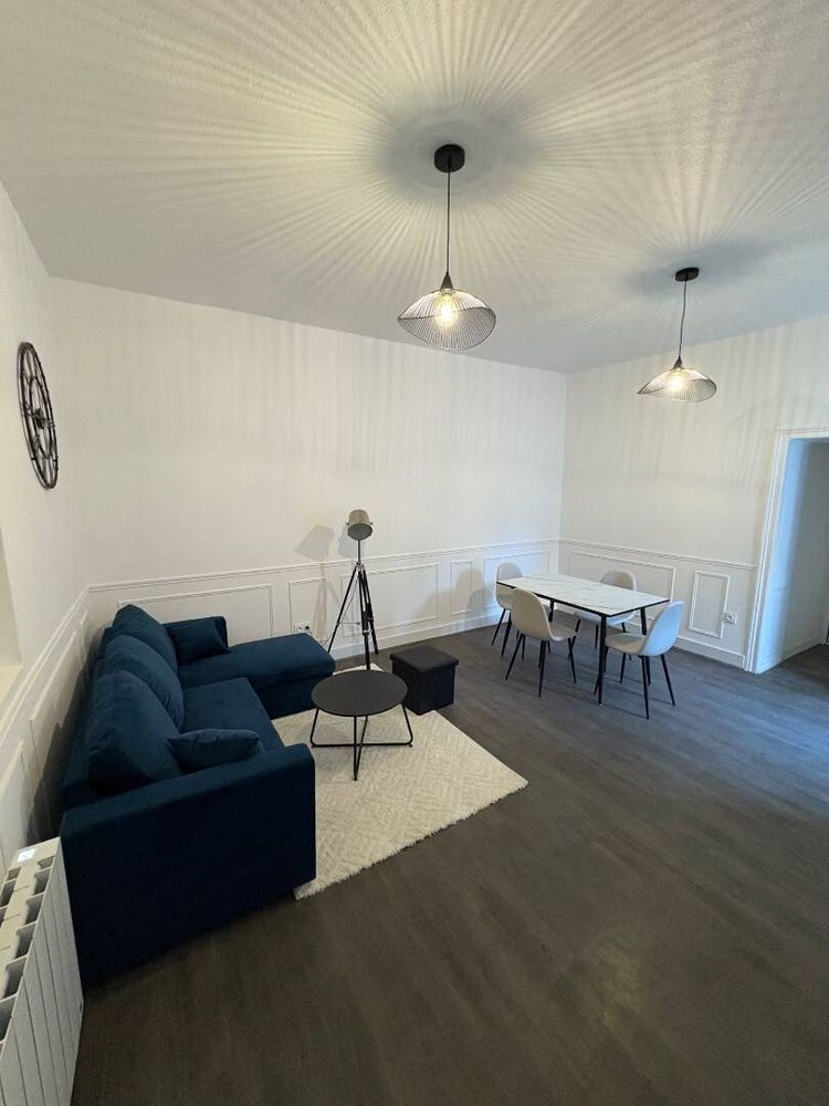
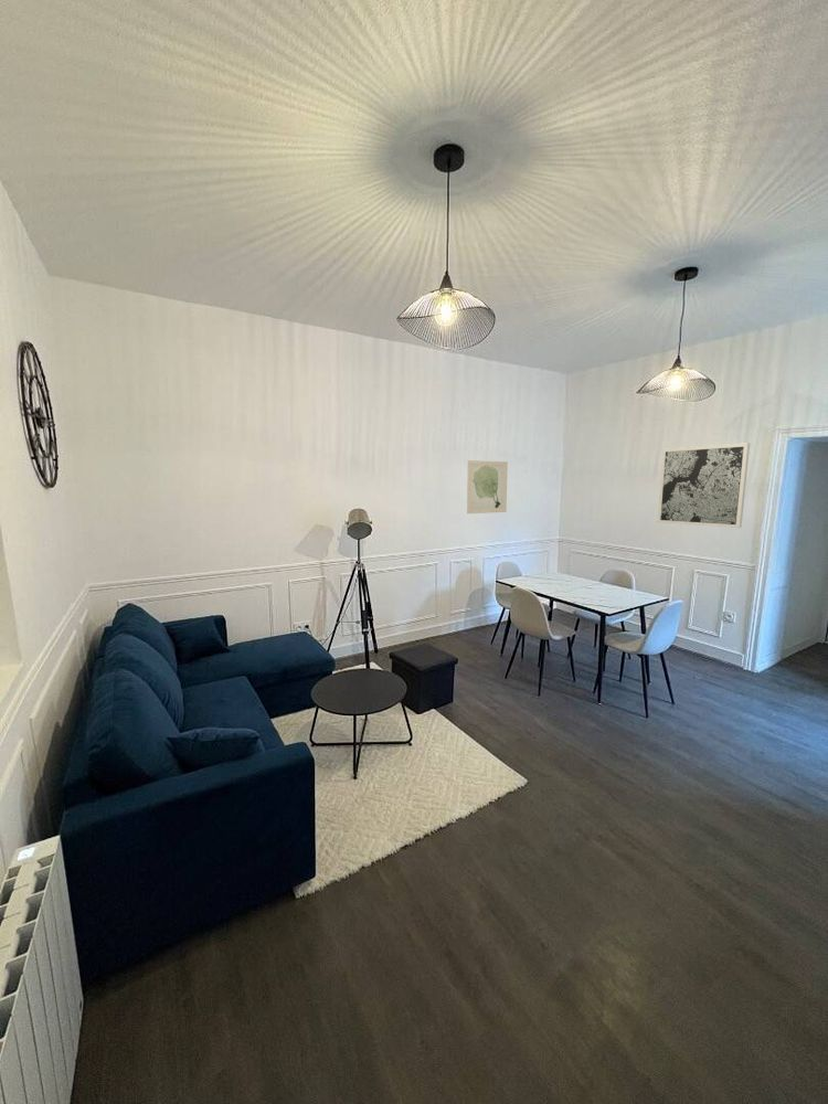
+ wall art [466,459,509,514]
+ wall art [657,442,751,529]
